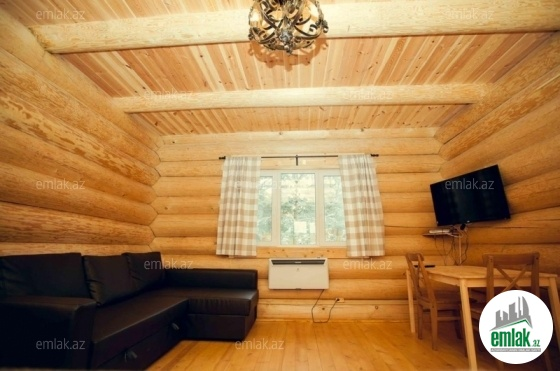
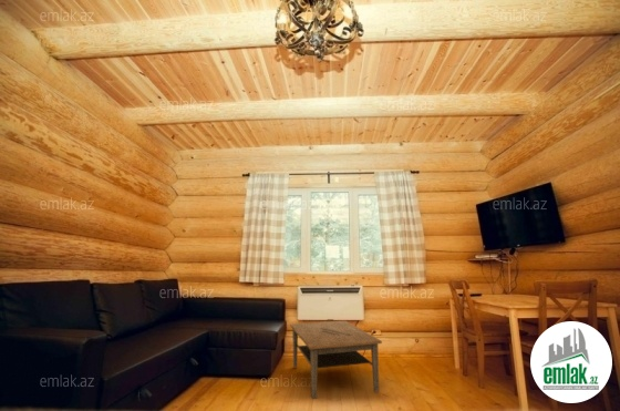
+ coffee table [289,320,383,400]
